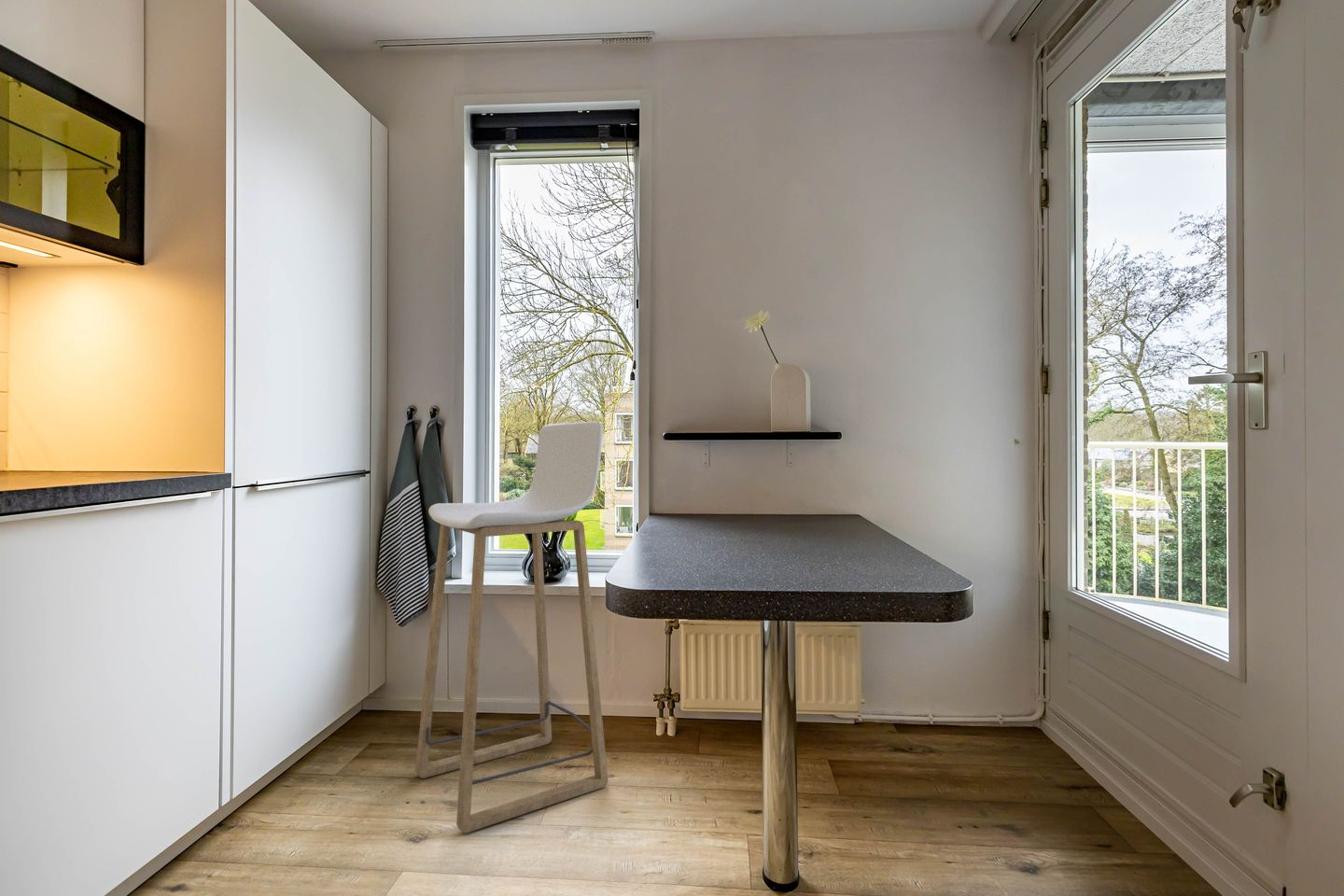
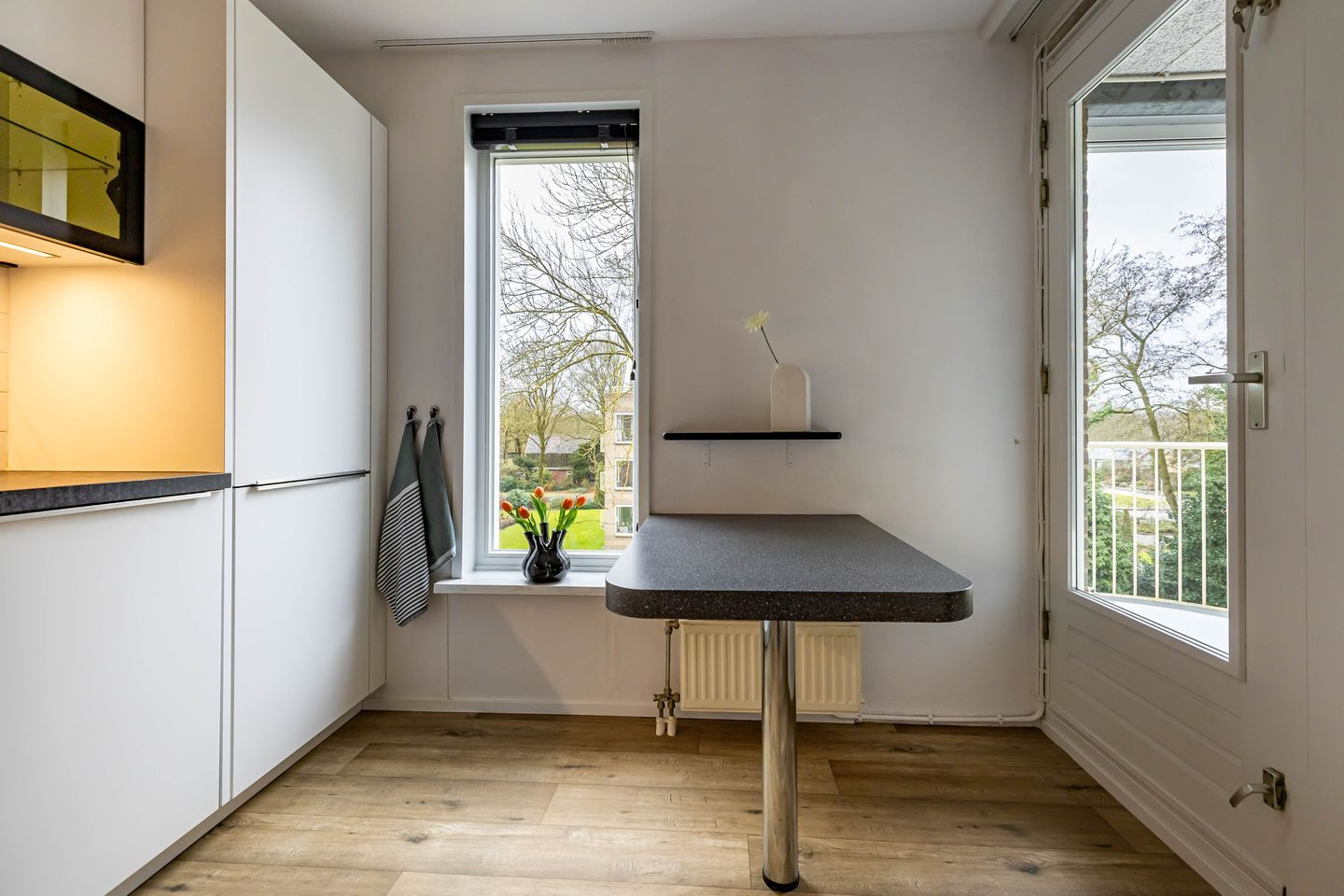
- bar stool [414,420,609,834]
